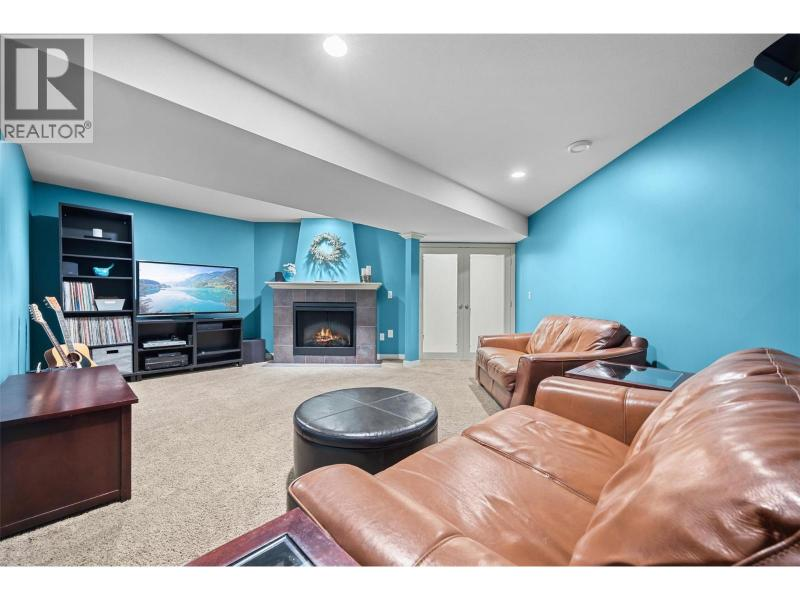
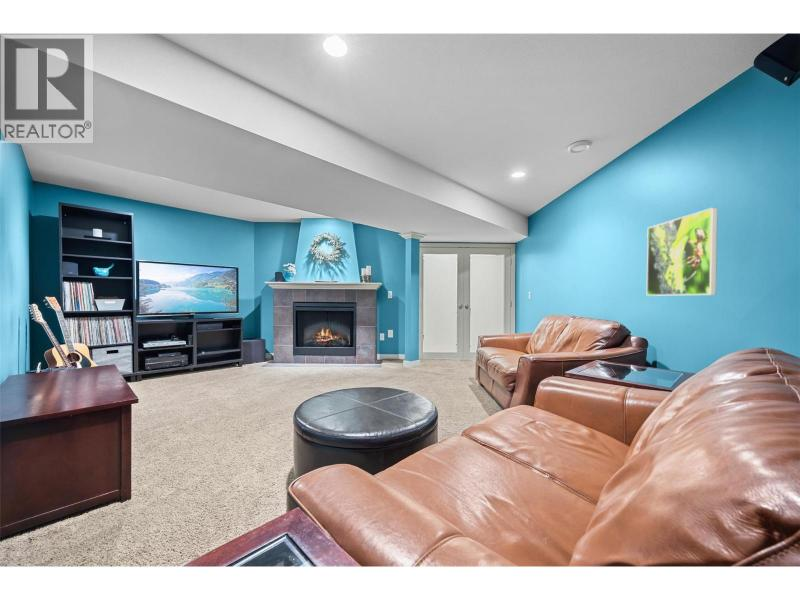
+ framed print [646,207,719,297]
